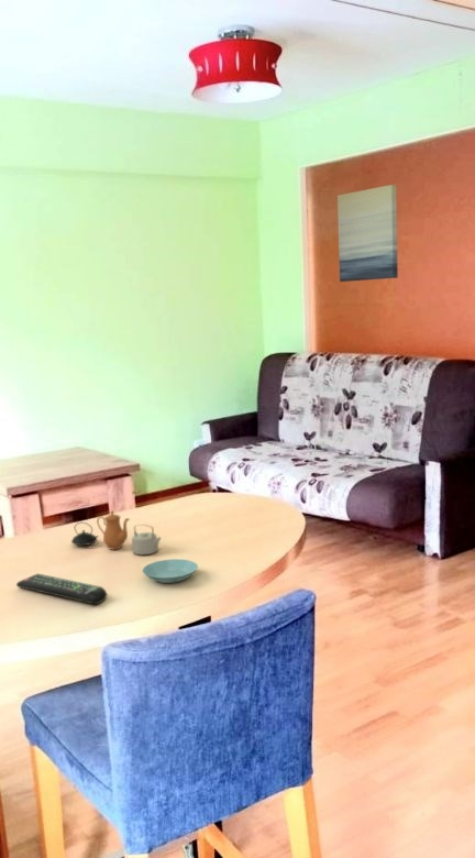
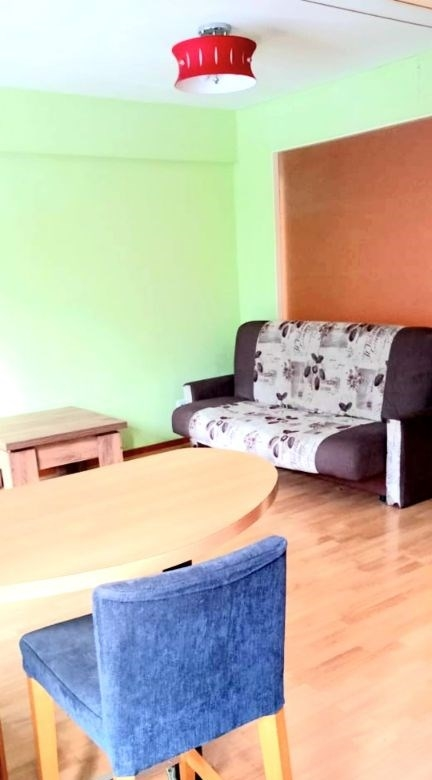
- remote control [15,572,108,605]
- wall art [336,184,399,283]
- saucer [142,558,199,584]
- teapot [70,509,163,556]
